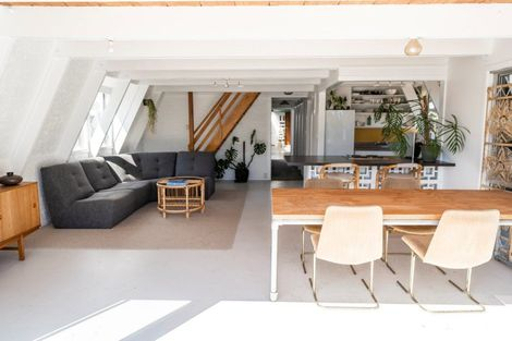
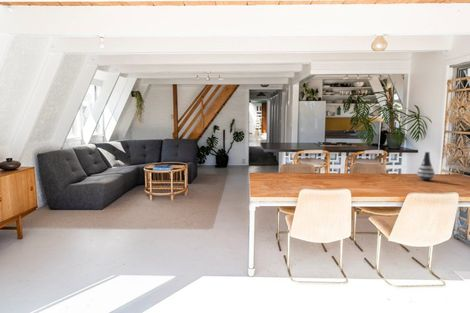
+ vase [416,151,436,182]
